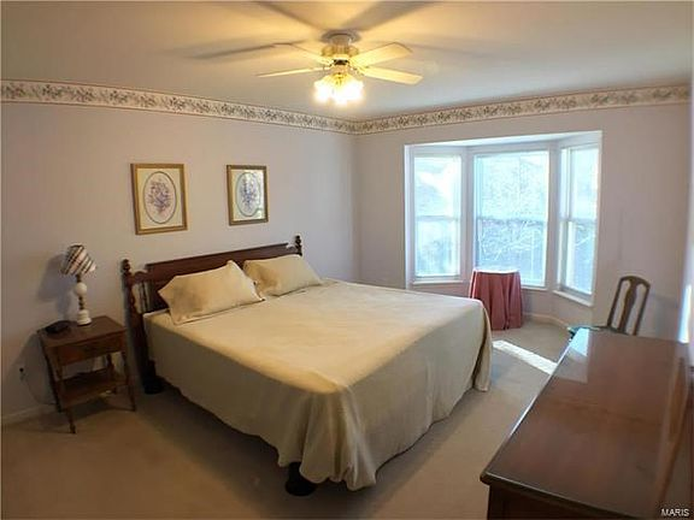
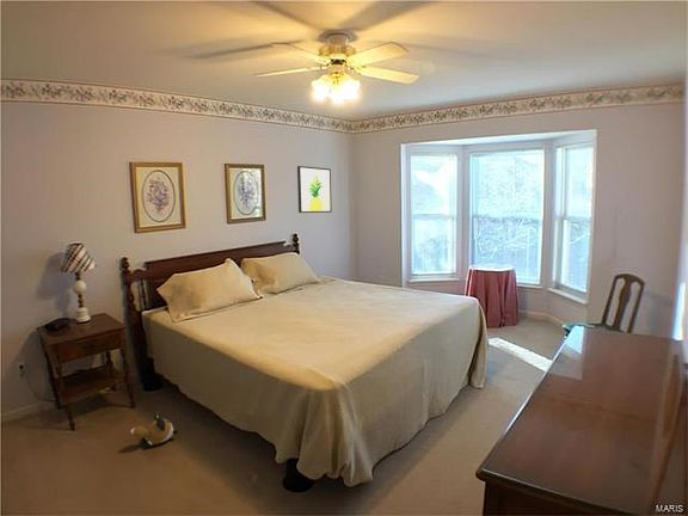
+ wall art [296,165,333,214]
+ plush toy [129,411,179,449]
